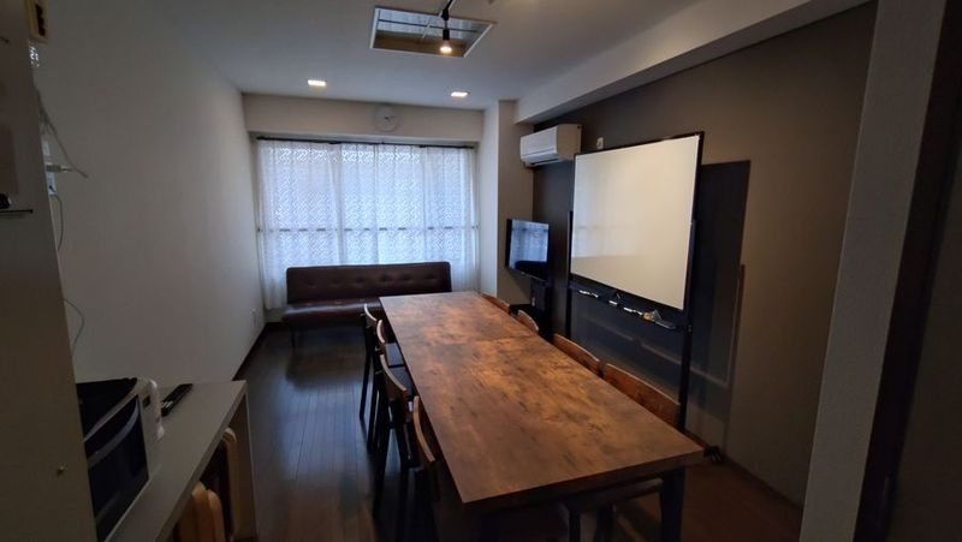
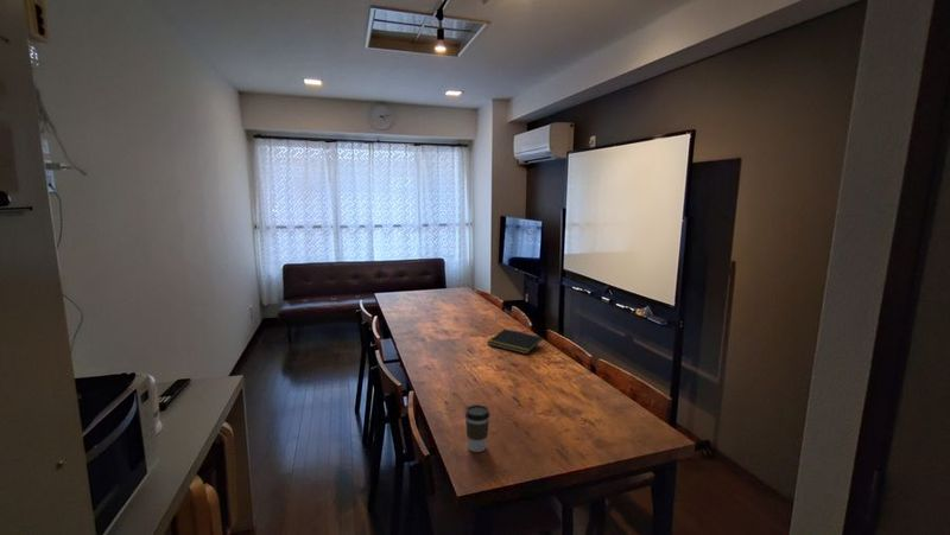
+ notepad [486,329,544,355]
+ coffee cup [464,403,490,453]
